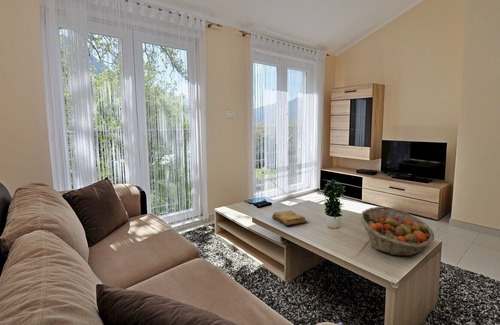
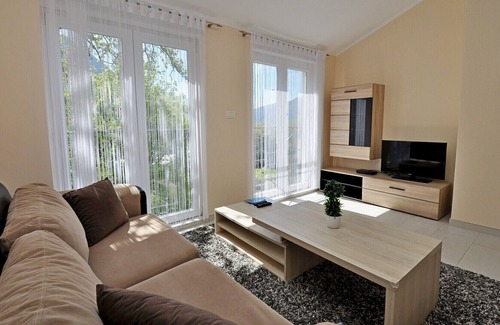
- fruit basket [359,206,435,257]
- diary [271,210,309,227]
